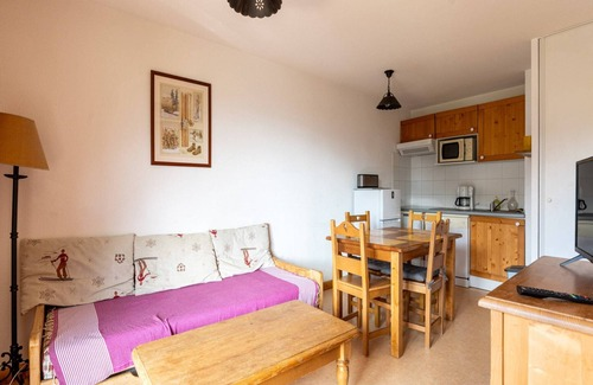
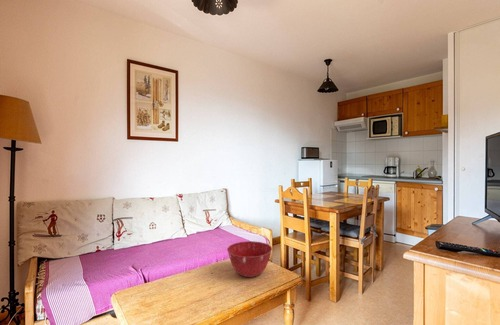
+ mixing bowl [226,240,273,278]
